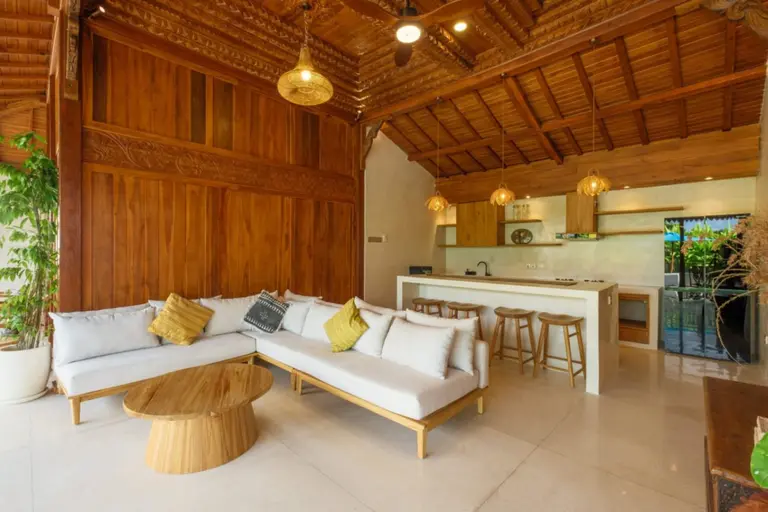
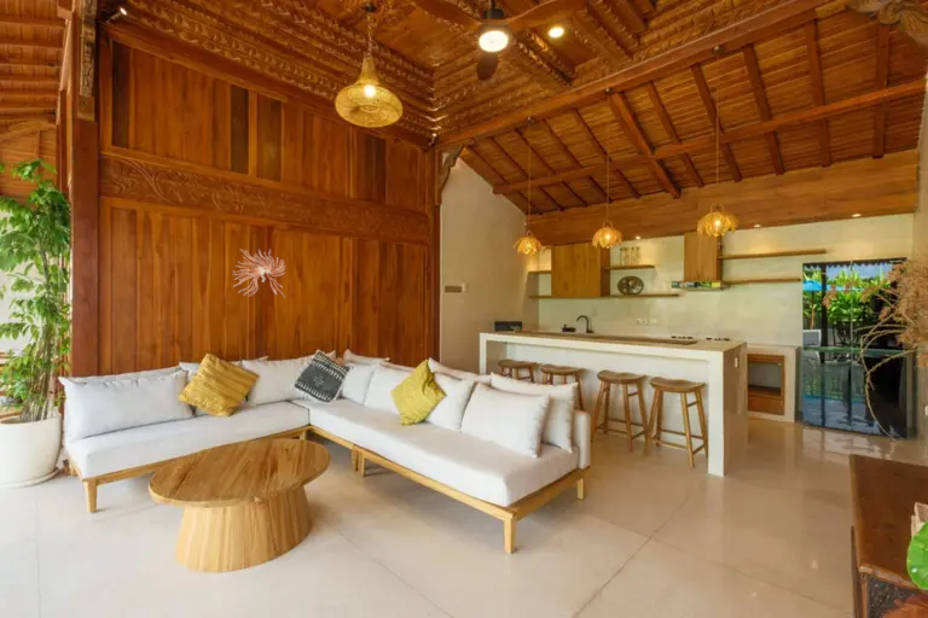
+ wall sculpture [231,249,286,299]
